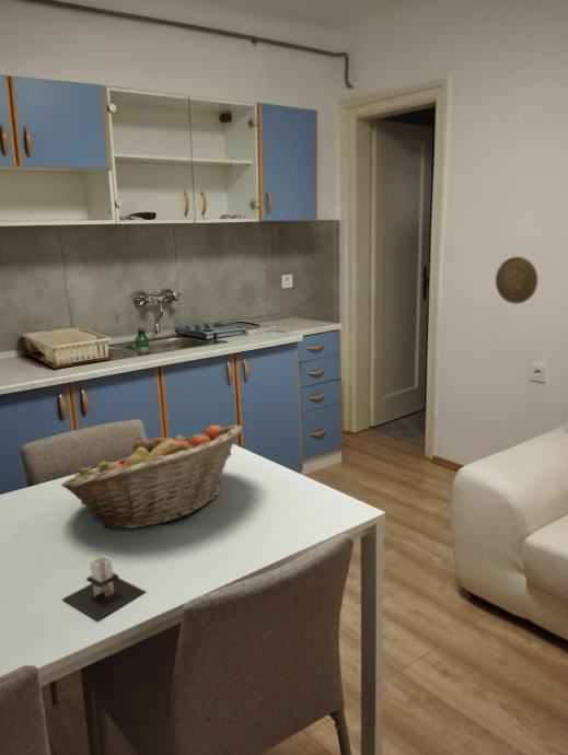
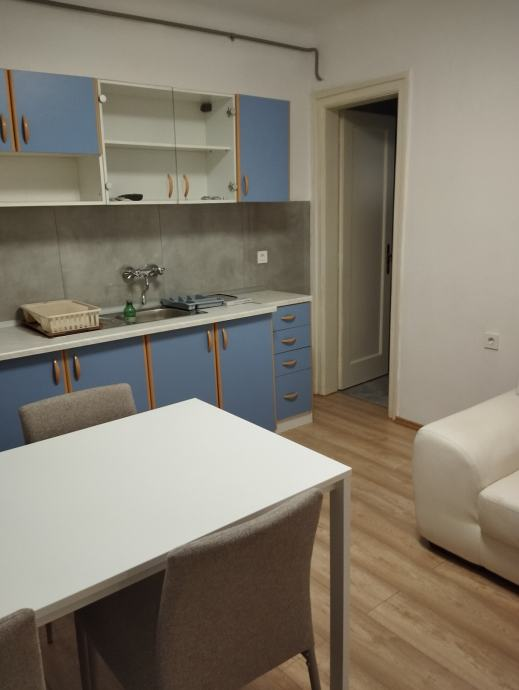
- fruit basket [60,425,243,530]
- architectural model [61,555,147,620]
- decorative plate [495,256,540,305]
